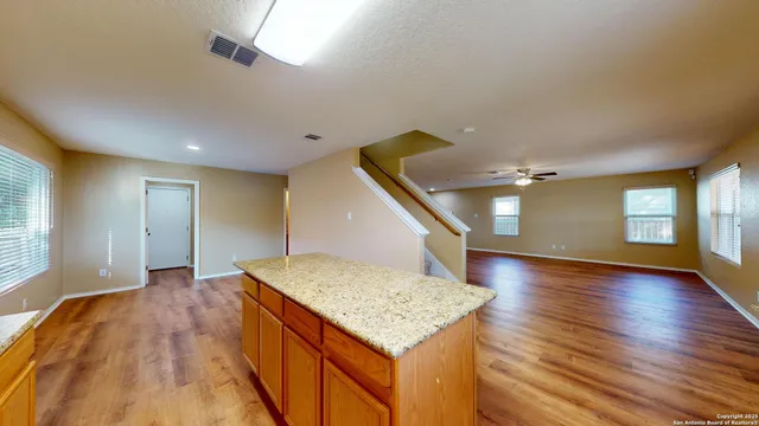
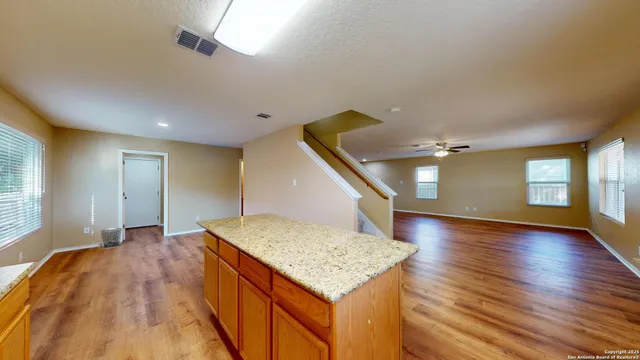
+ trash can [100,227,123,249]
